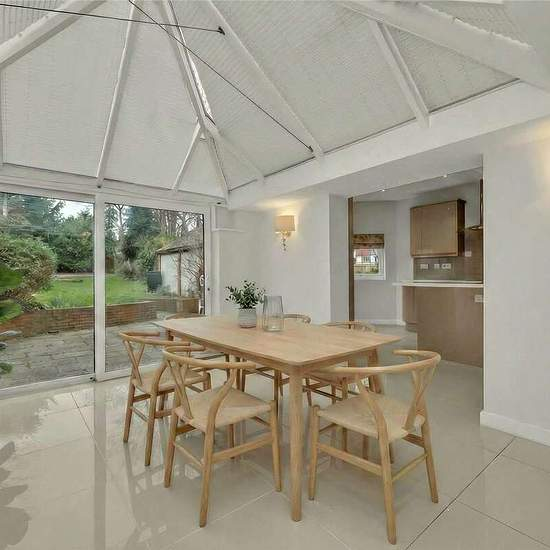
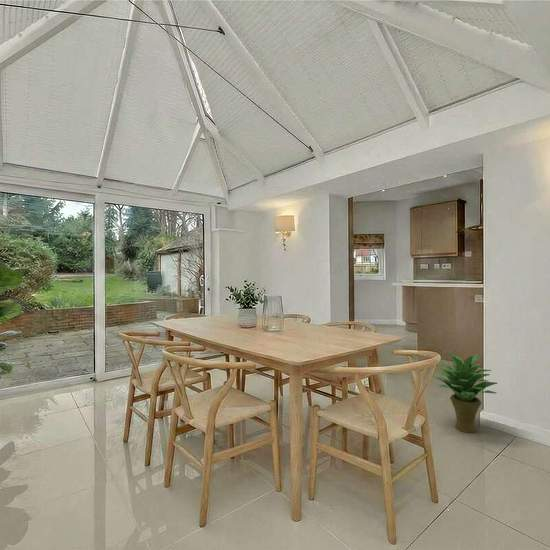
+ potted plant [432,350,498,434]
